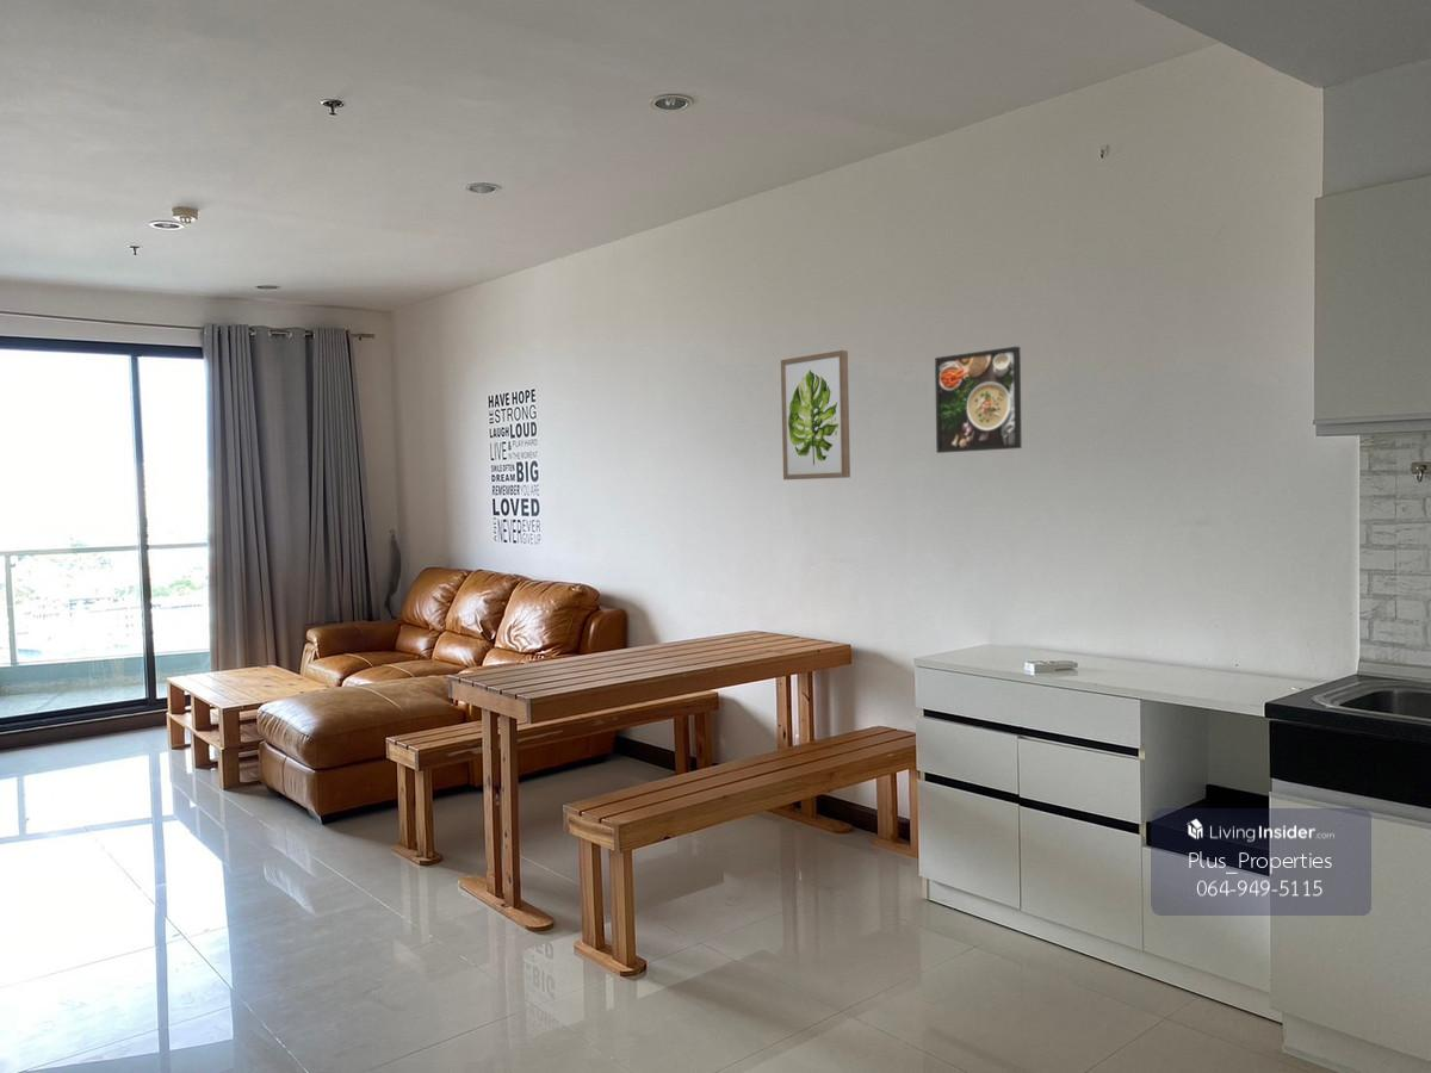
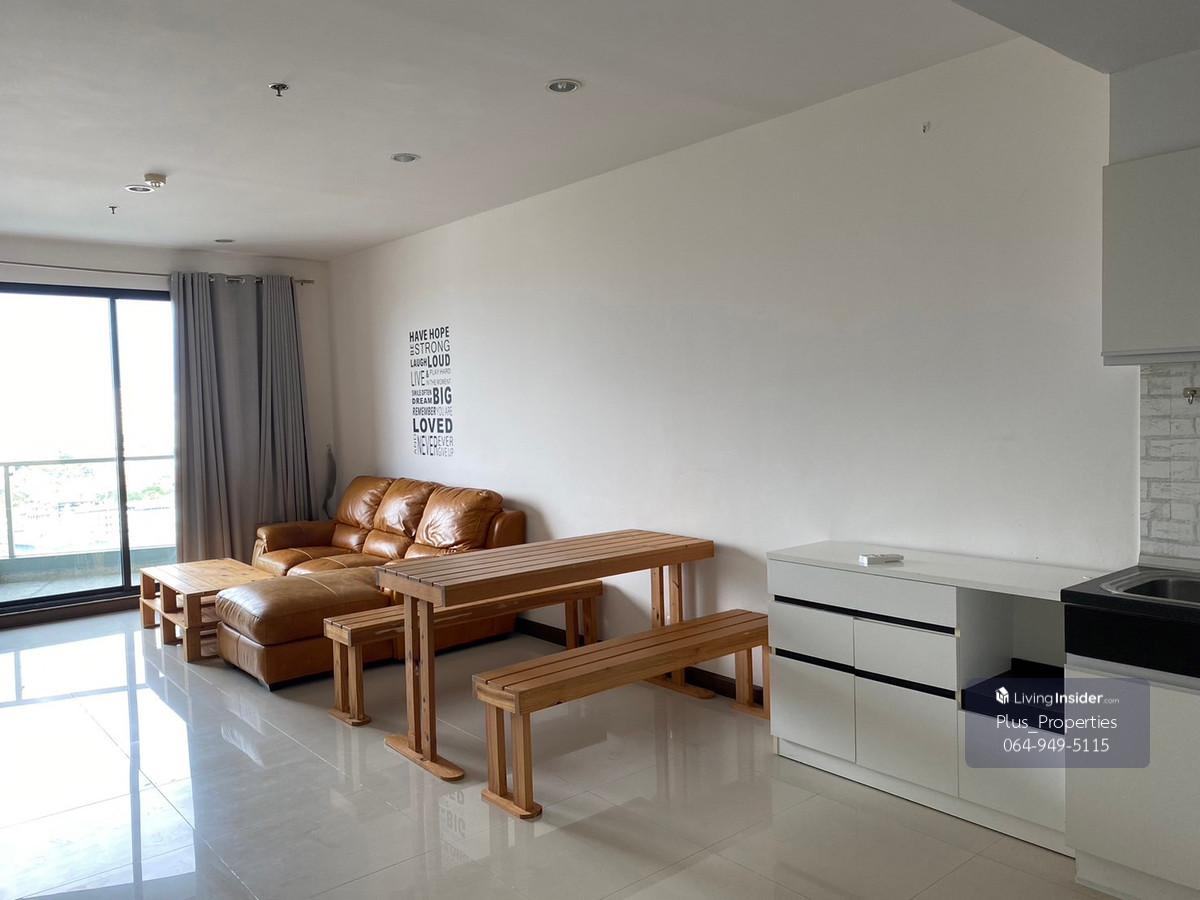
- wall art [780,349,851,480]
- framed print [934,346,1023,454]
